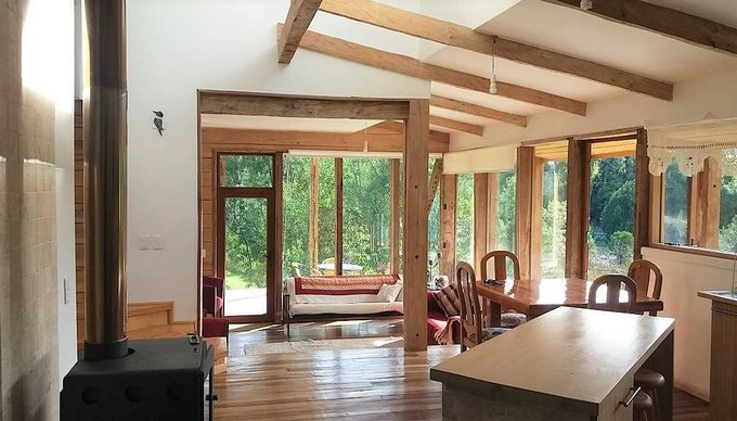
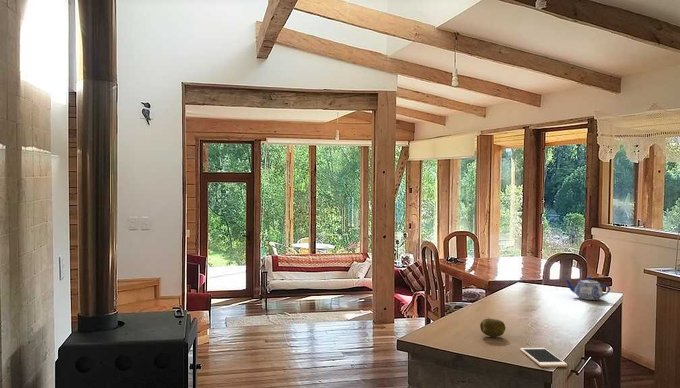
+ cell phone [519,347,568,368]
+ fruit [479,317,507,338]
+ teapot [564,276,611,301]
